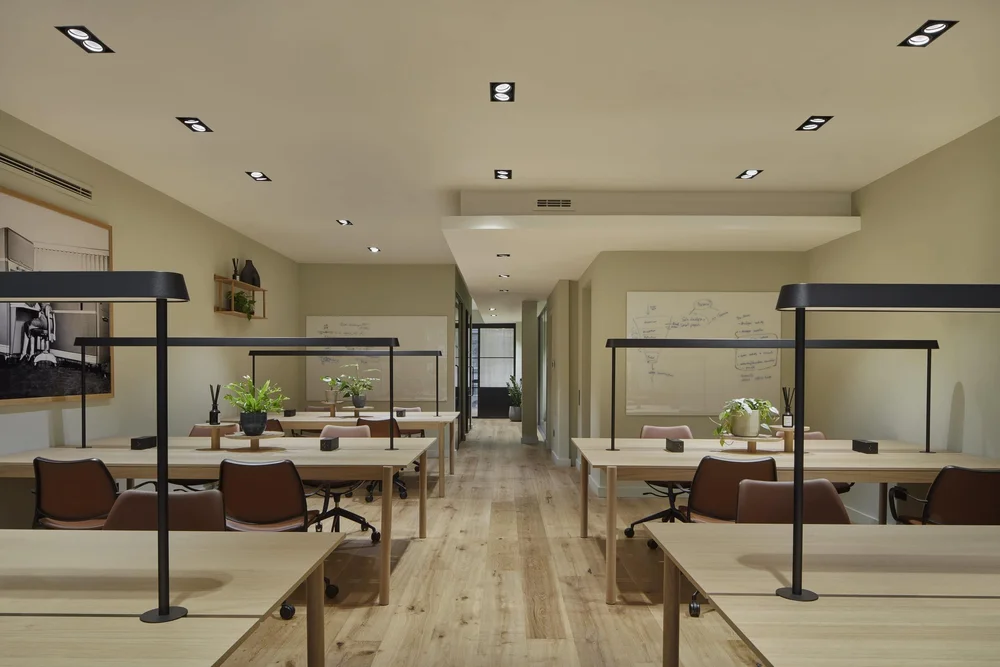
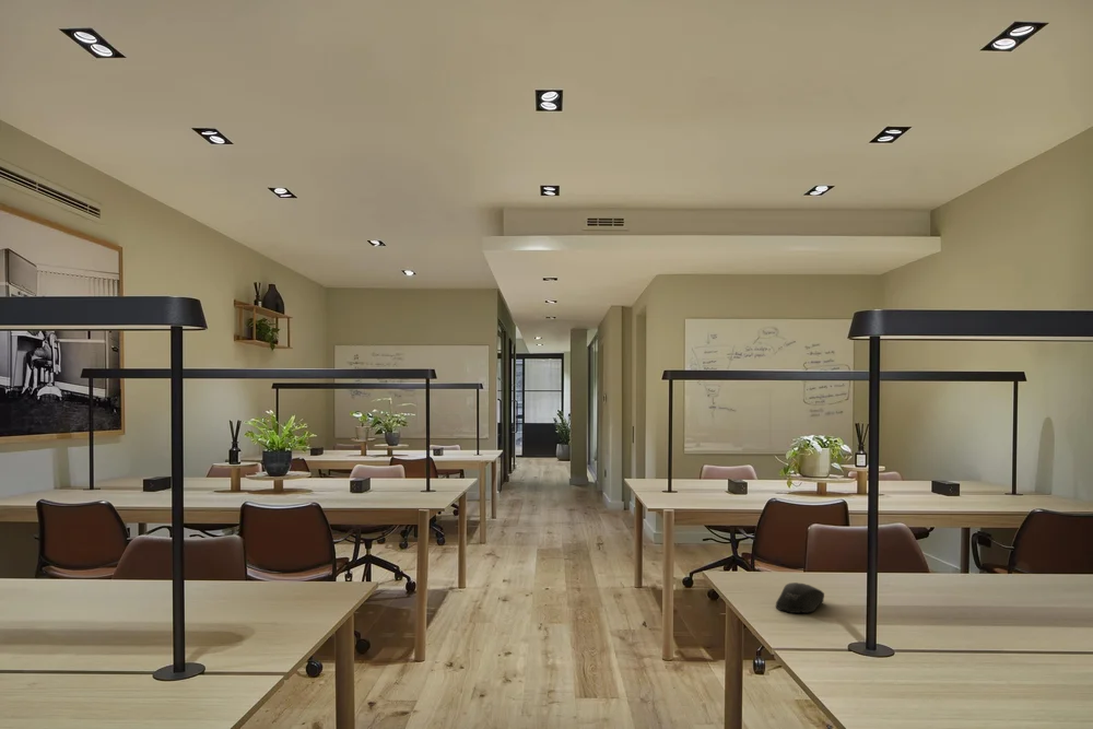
+ computer mouse [775,581,825,614]
